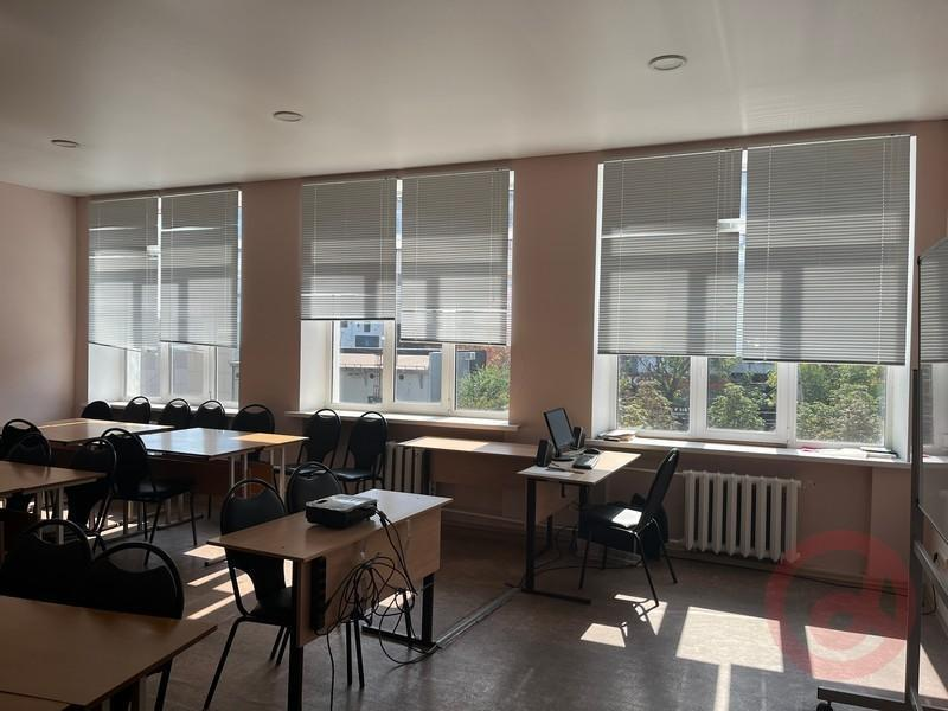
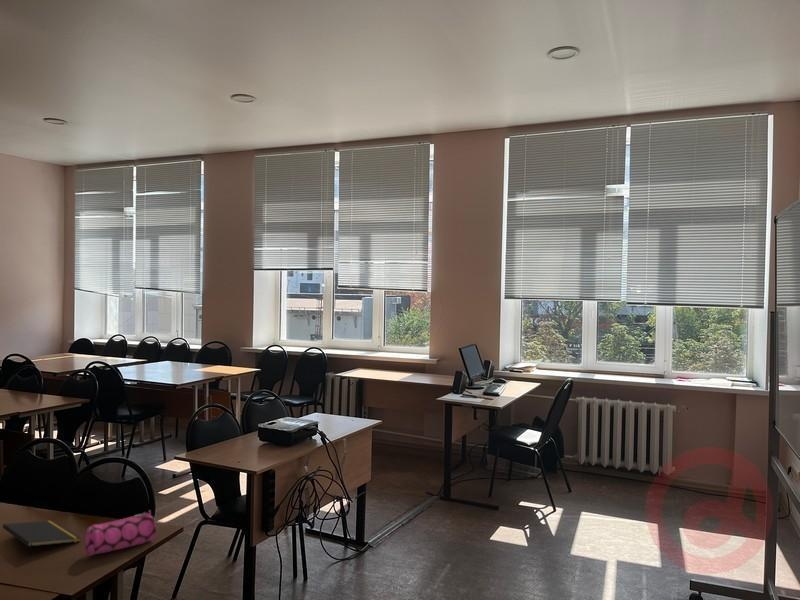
+ pencil case [84,509,158,557]
+ notepad [2,520,82,558]
